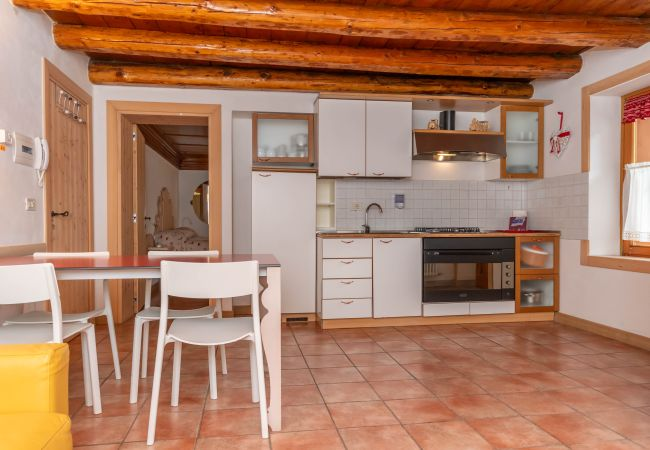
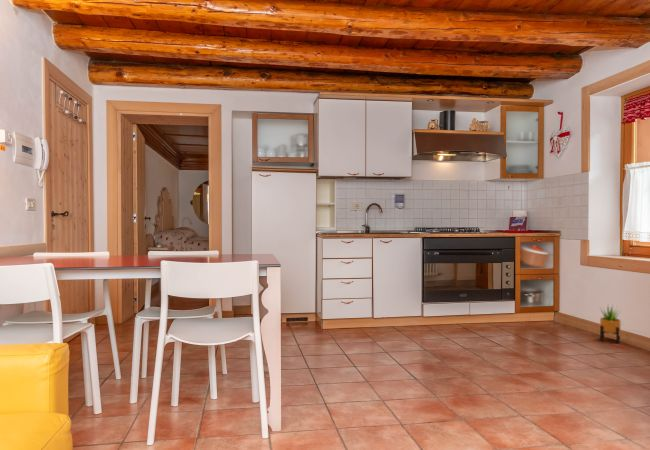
+ potted plant [598,304,622,344]
